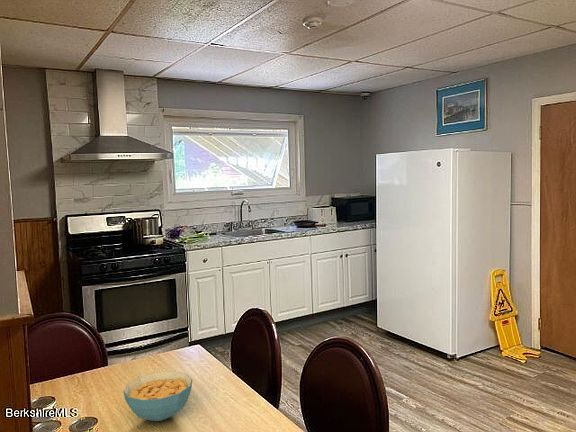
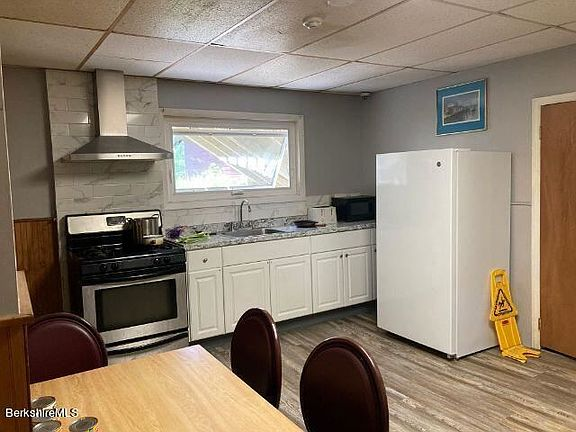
- cereal bowl [122,370,193,422]
